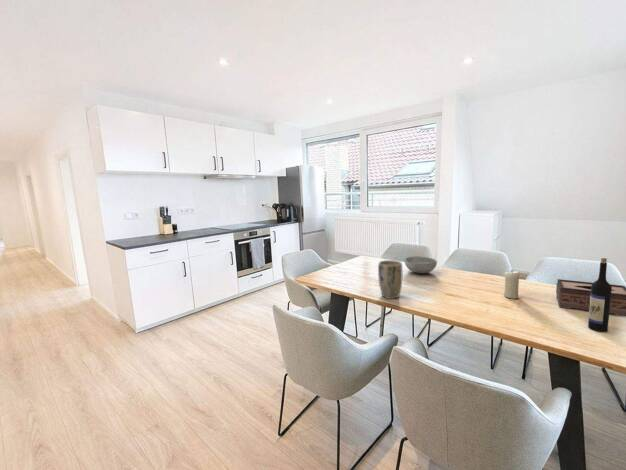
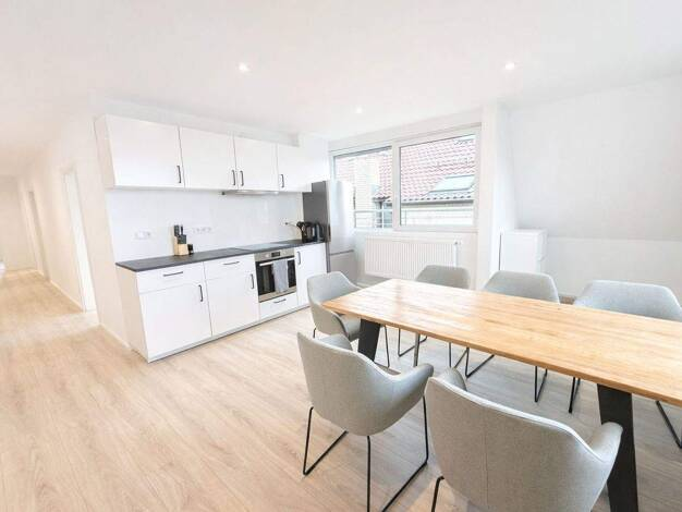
- wine bottle [587,257,612,333]
- plant pot [377,259,404,300]
- tissue box [555,278,626,318]
- candle [503,269,521,300]
- bowl [404,255,438,274]
